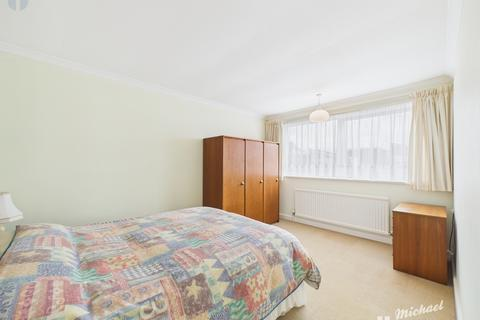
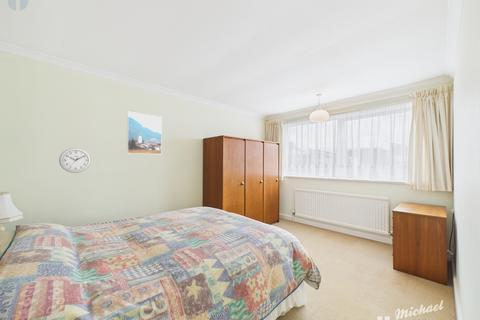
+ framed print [126,111,163,155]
+ wall clock [58,147,92,174]
